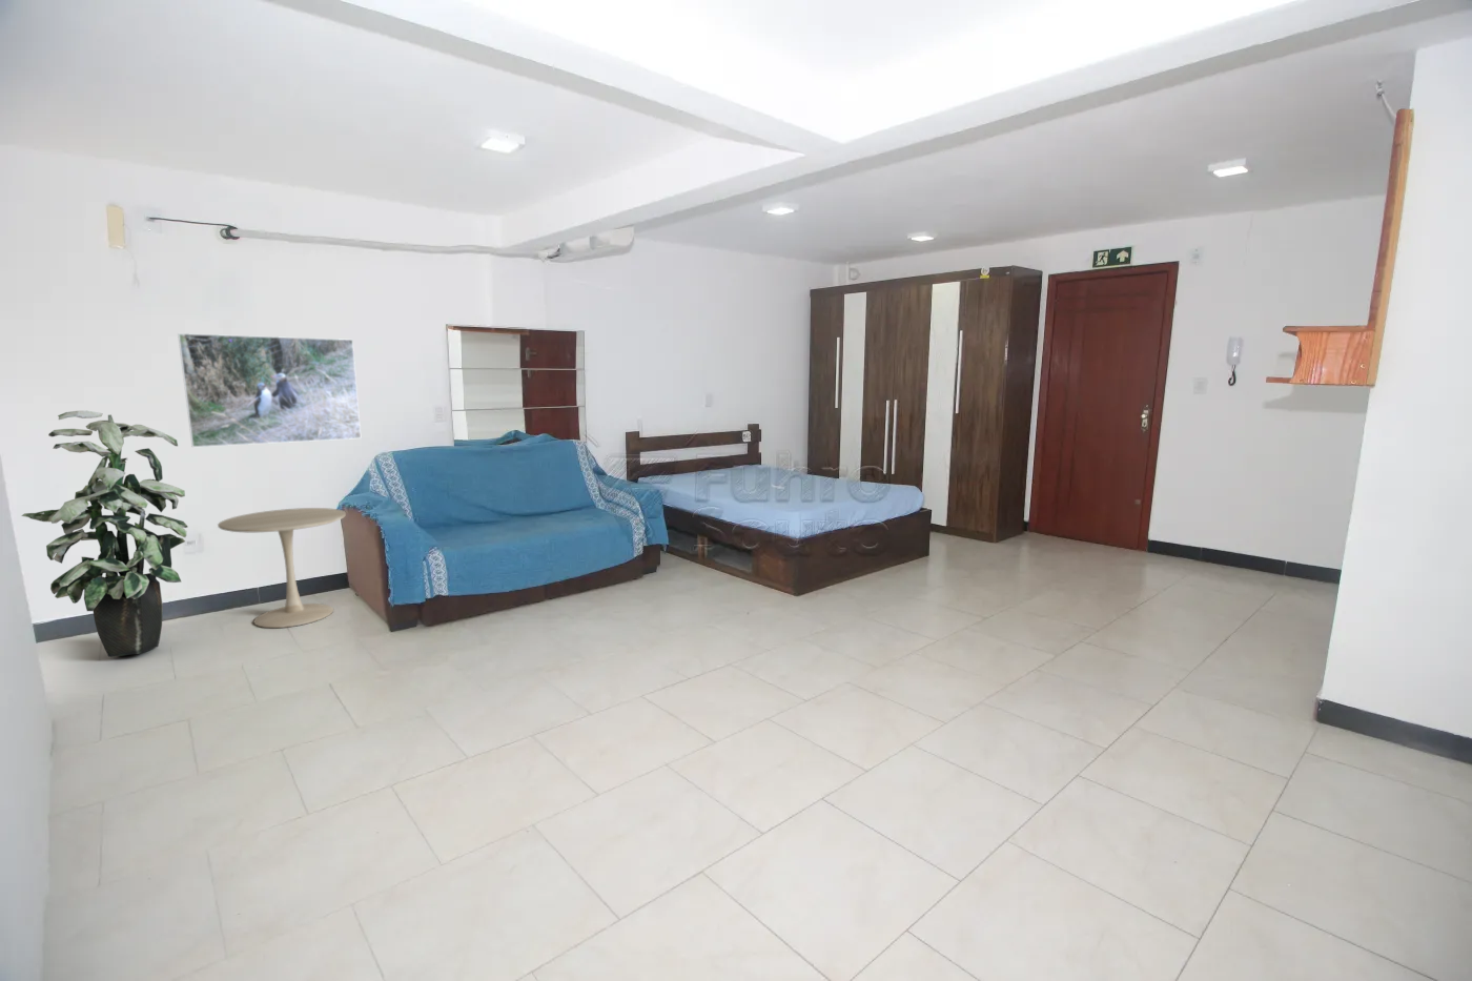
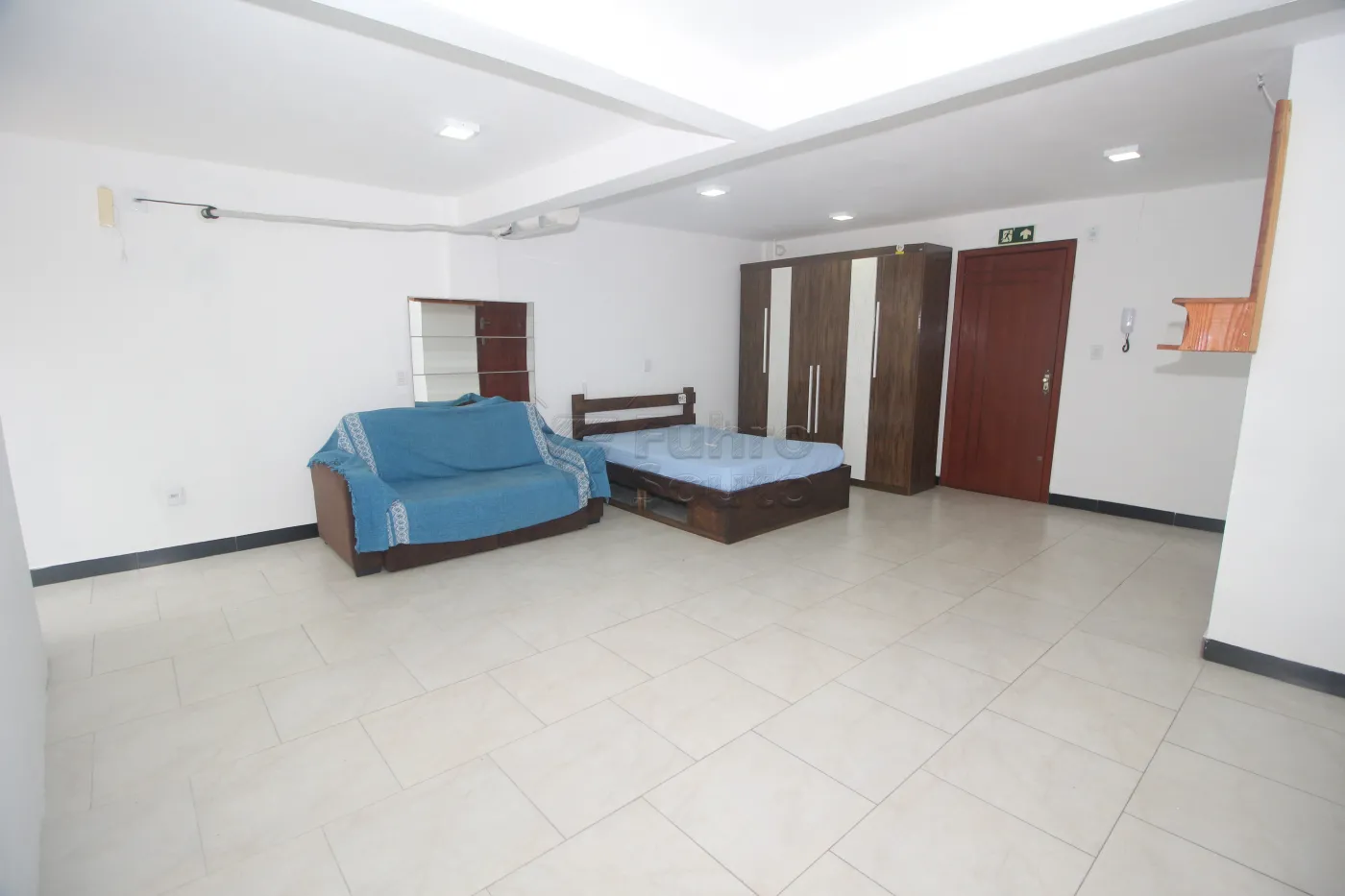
- indoor plant [20,411,188,657]
- side table [217,507,347,628]
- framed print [176,332,362,448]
